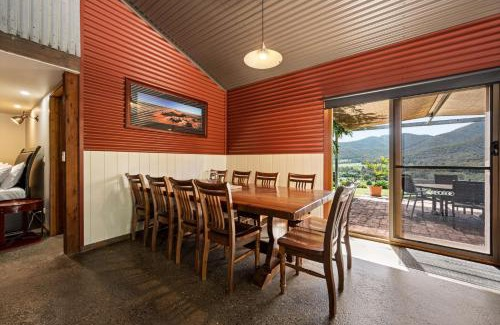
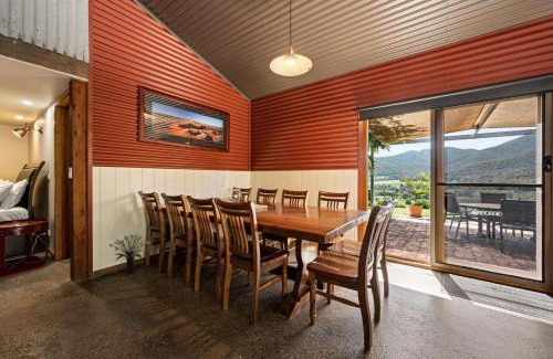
+ potted plant [108,233,152,275]
